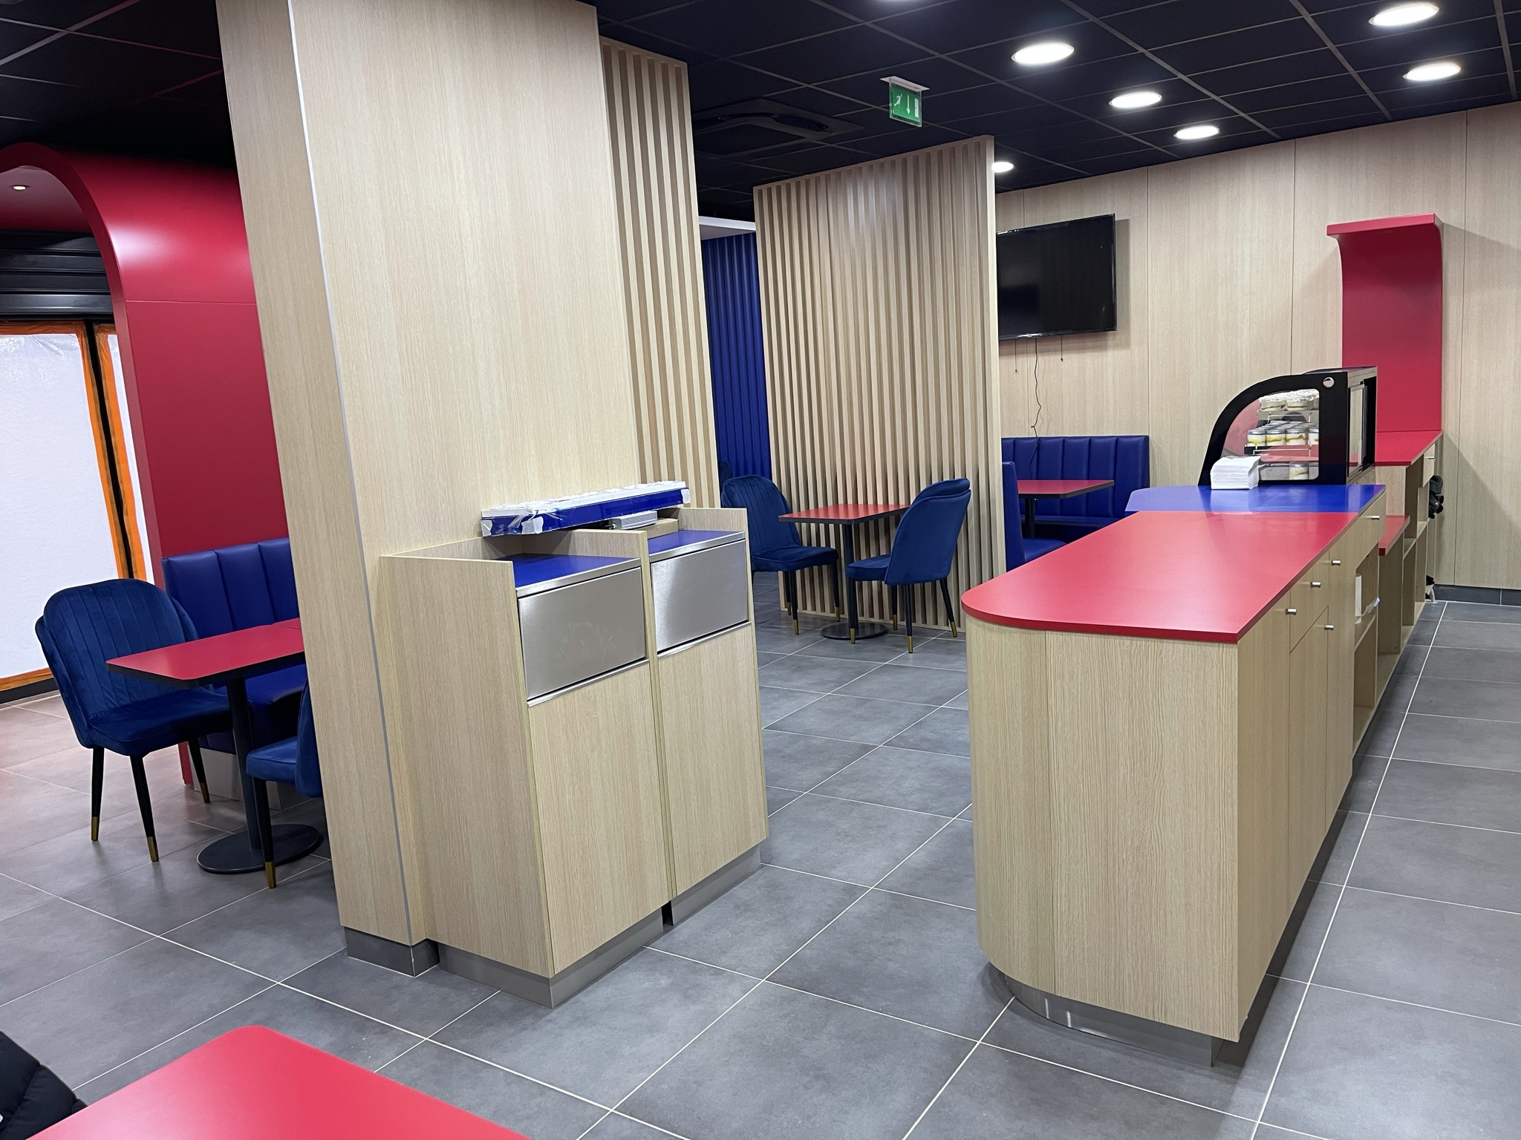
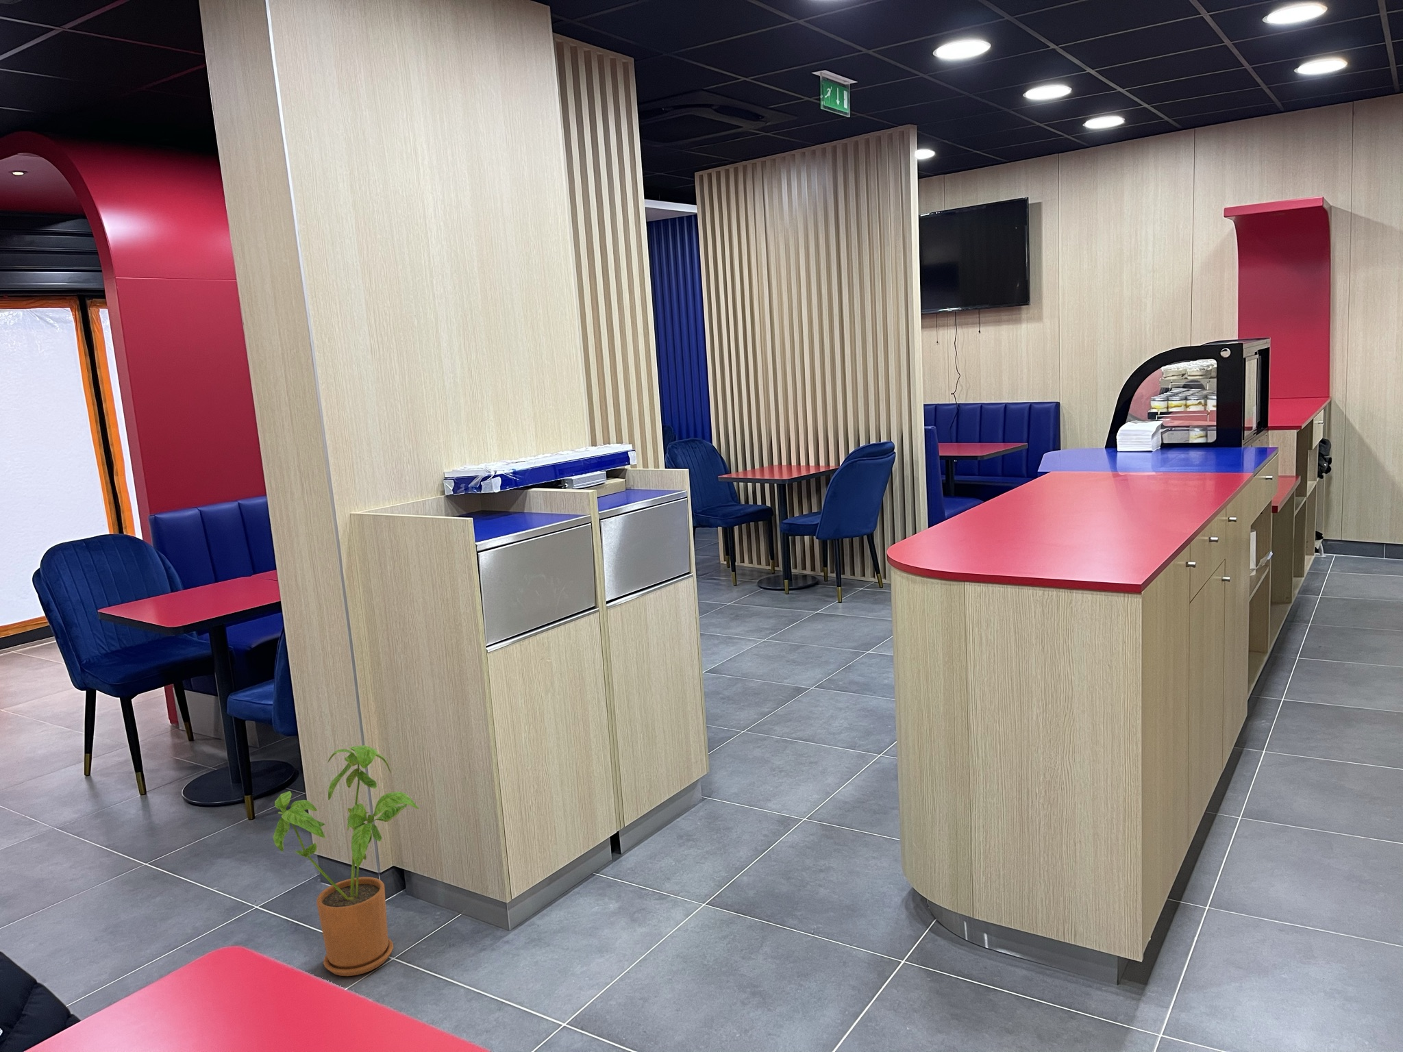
+ house plant [273,745,420,977]
